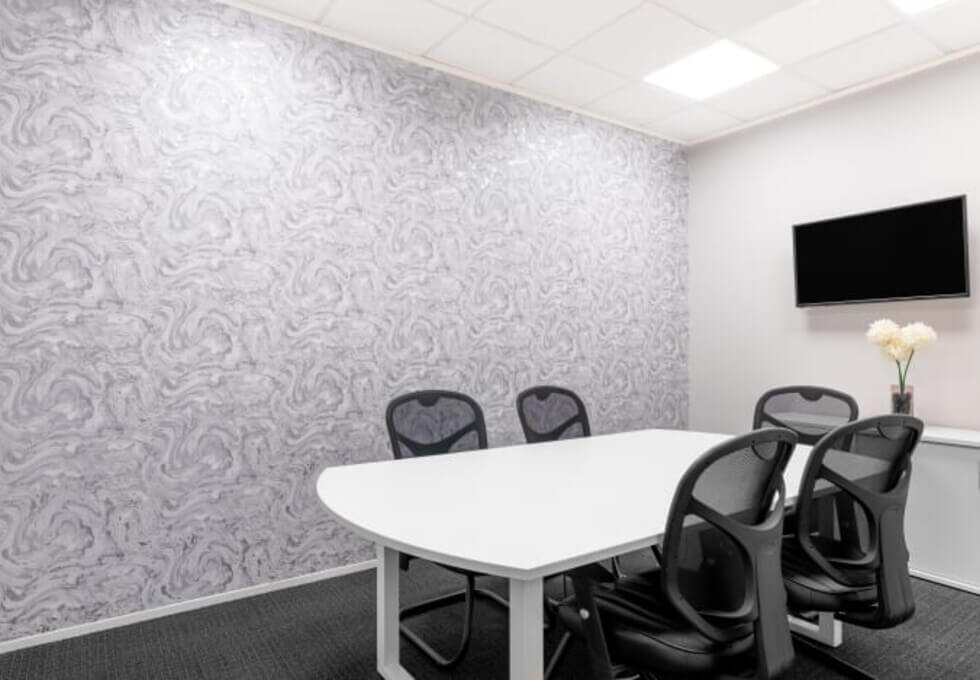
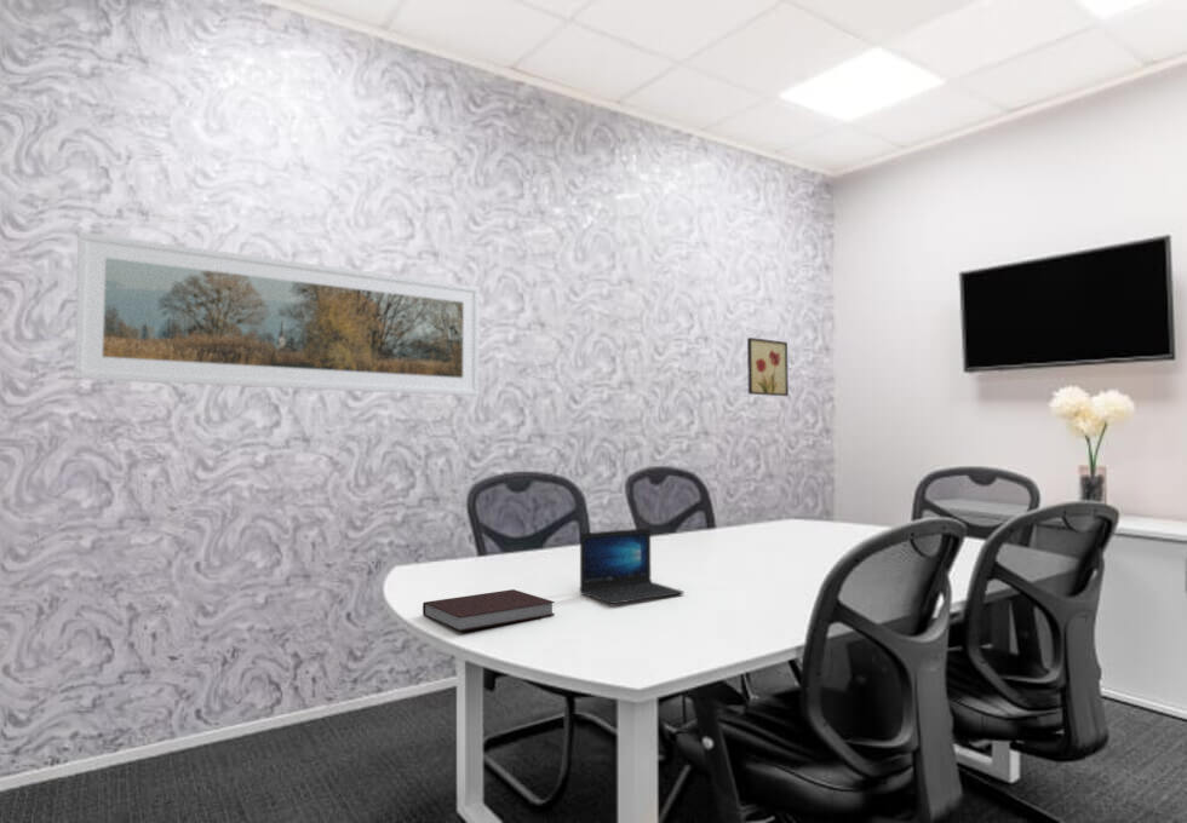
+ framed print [73,231,481,397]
+ notebook [422,588,556,633]
+ laptop [578,526,686,605]
+ wall art [746,336,790,397]
